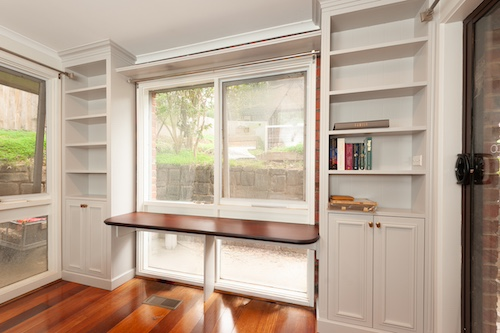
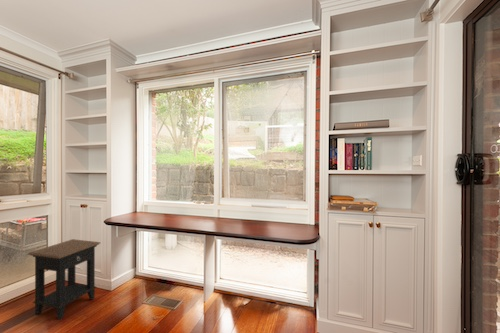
+ side table [27,238,101,321]
